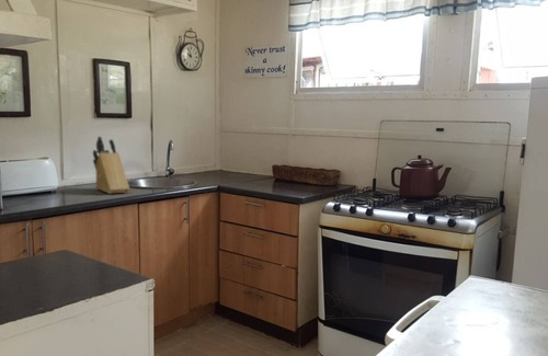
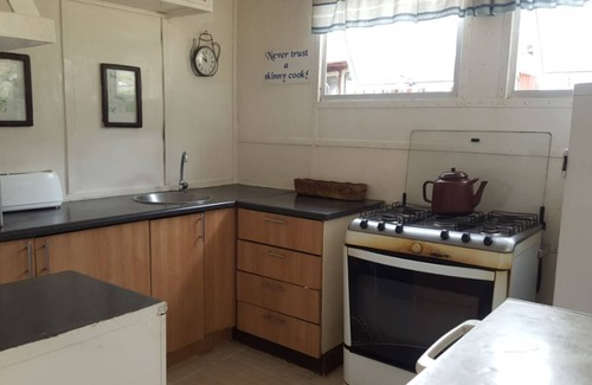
- knife block [92,135,130,195]
